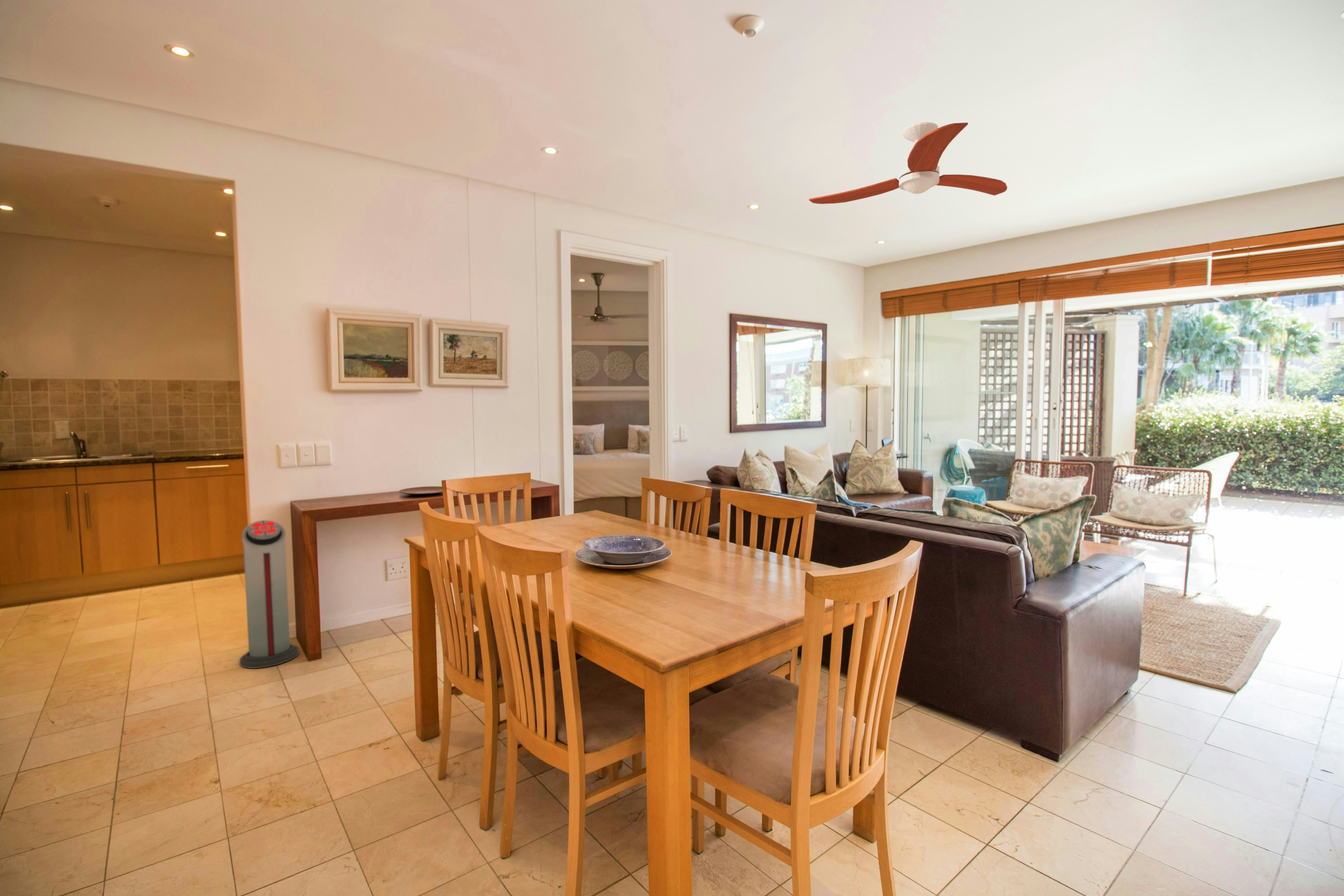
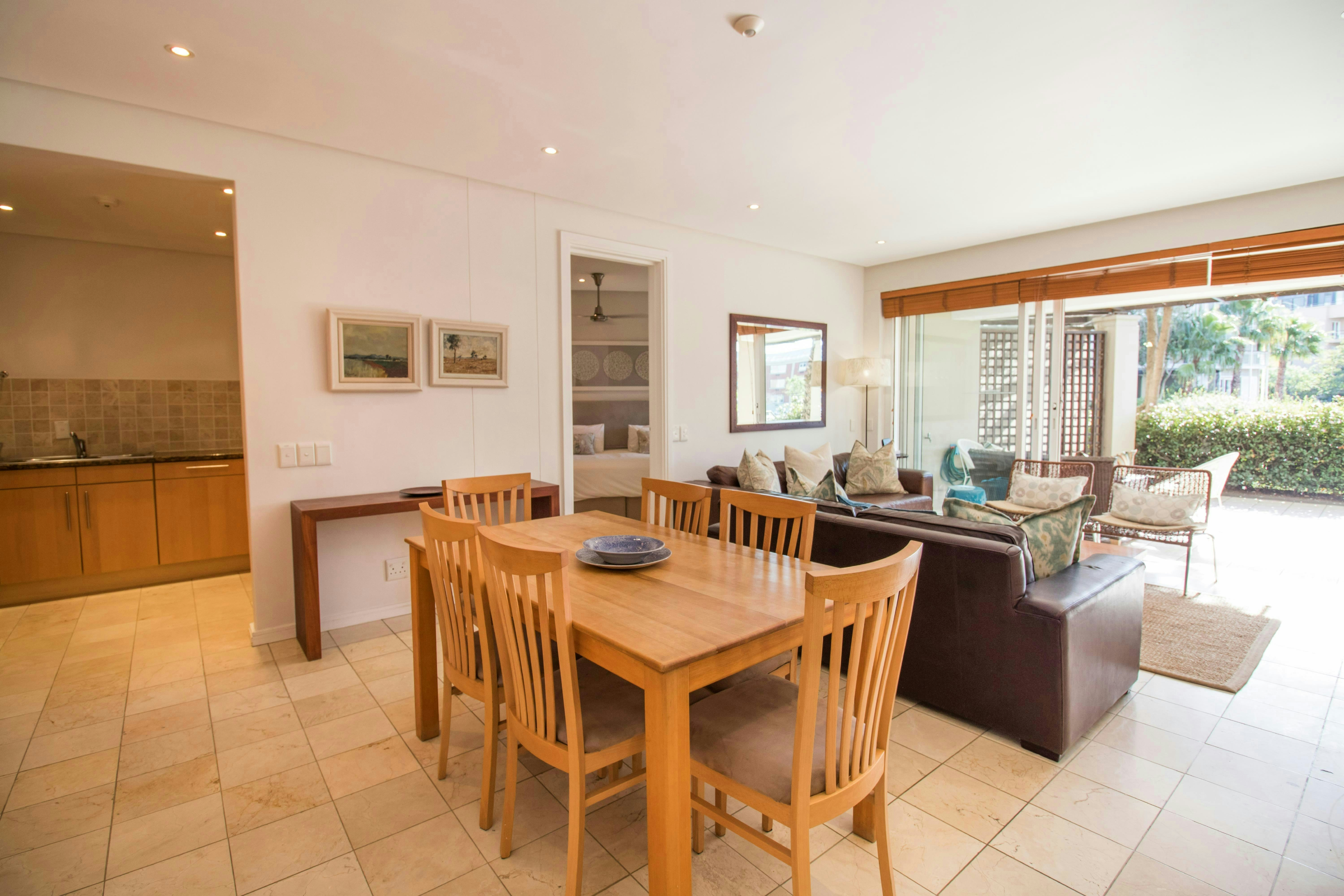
- ceiling fan [808,122,1008,204]
- air purifier [239,520,299,669]
